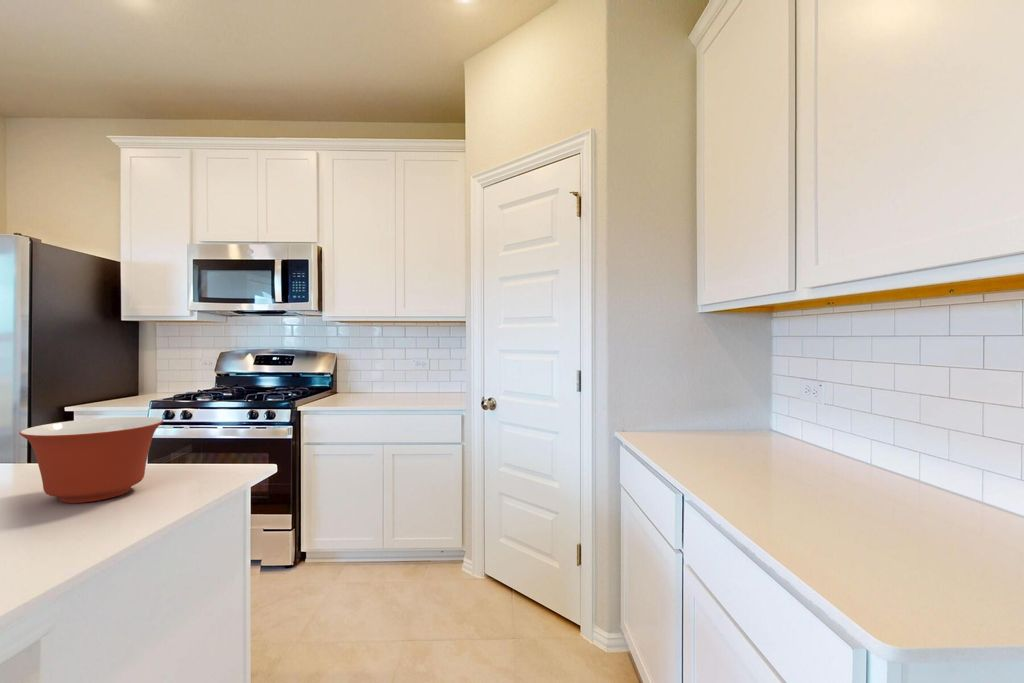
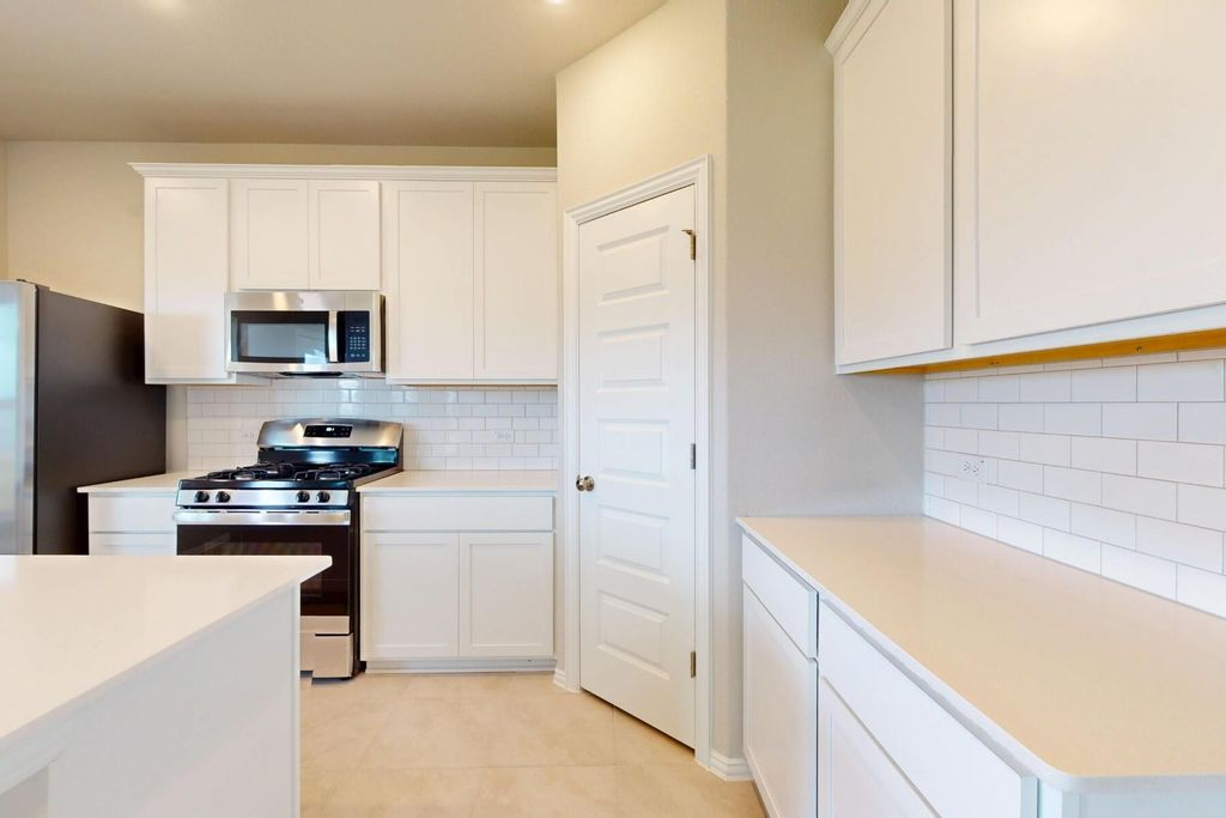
- mixing bowl [18,416,164,504]
